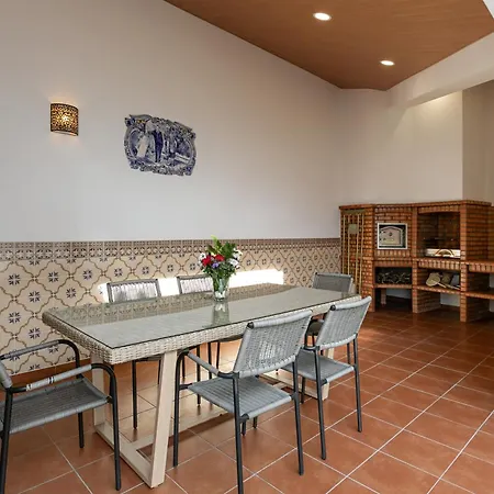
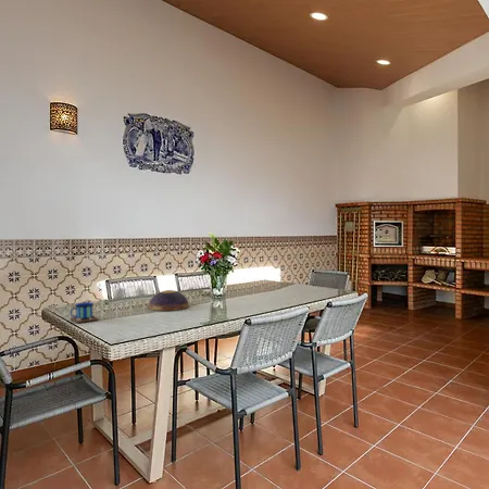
+ decorative bowl [148,289,190,312]
+ mug [70,290,100,324]
